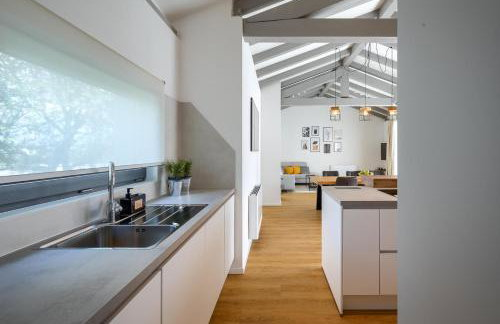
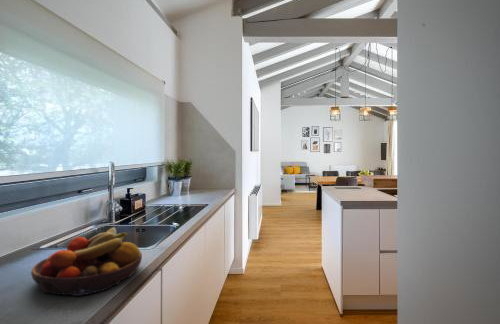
+ fruit bowl [30,226,143,297]
